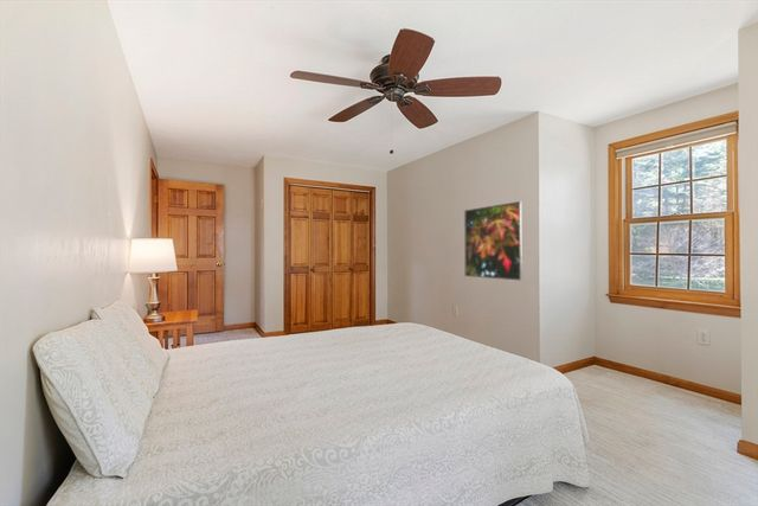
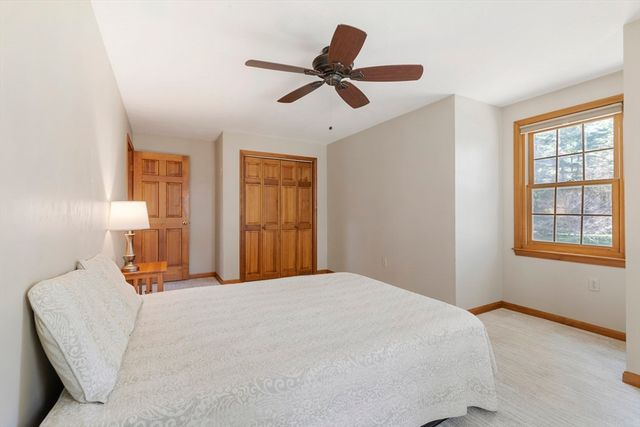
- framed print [463,200,523,281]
